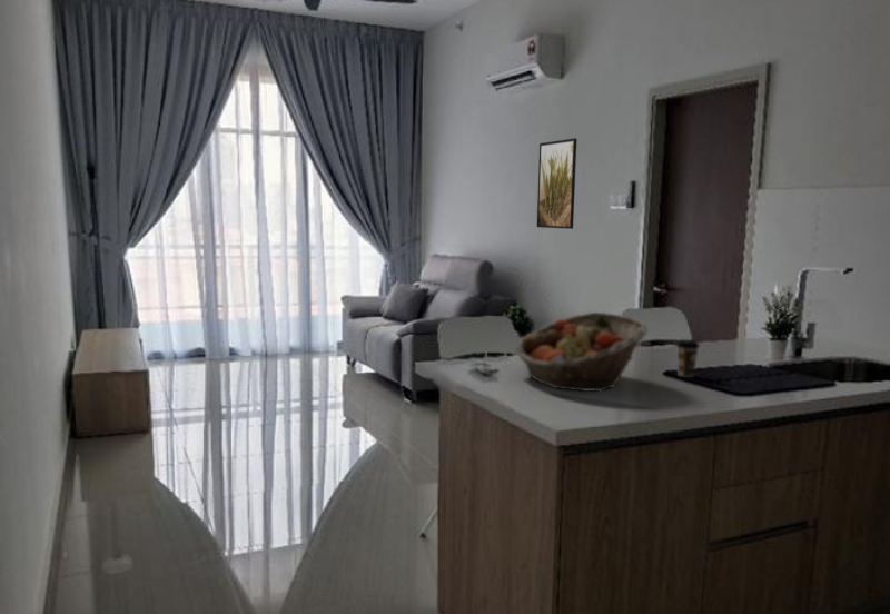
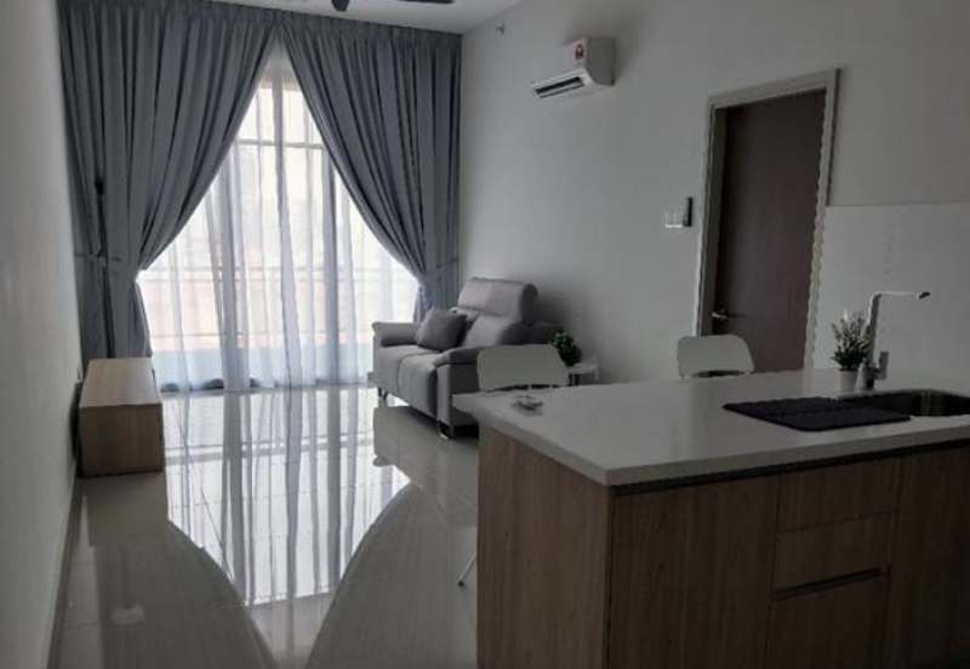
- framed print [536,137,577,230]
- coffee cup [675,338,701,378]
- fruit basket [514,311,649,393]
